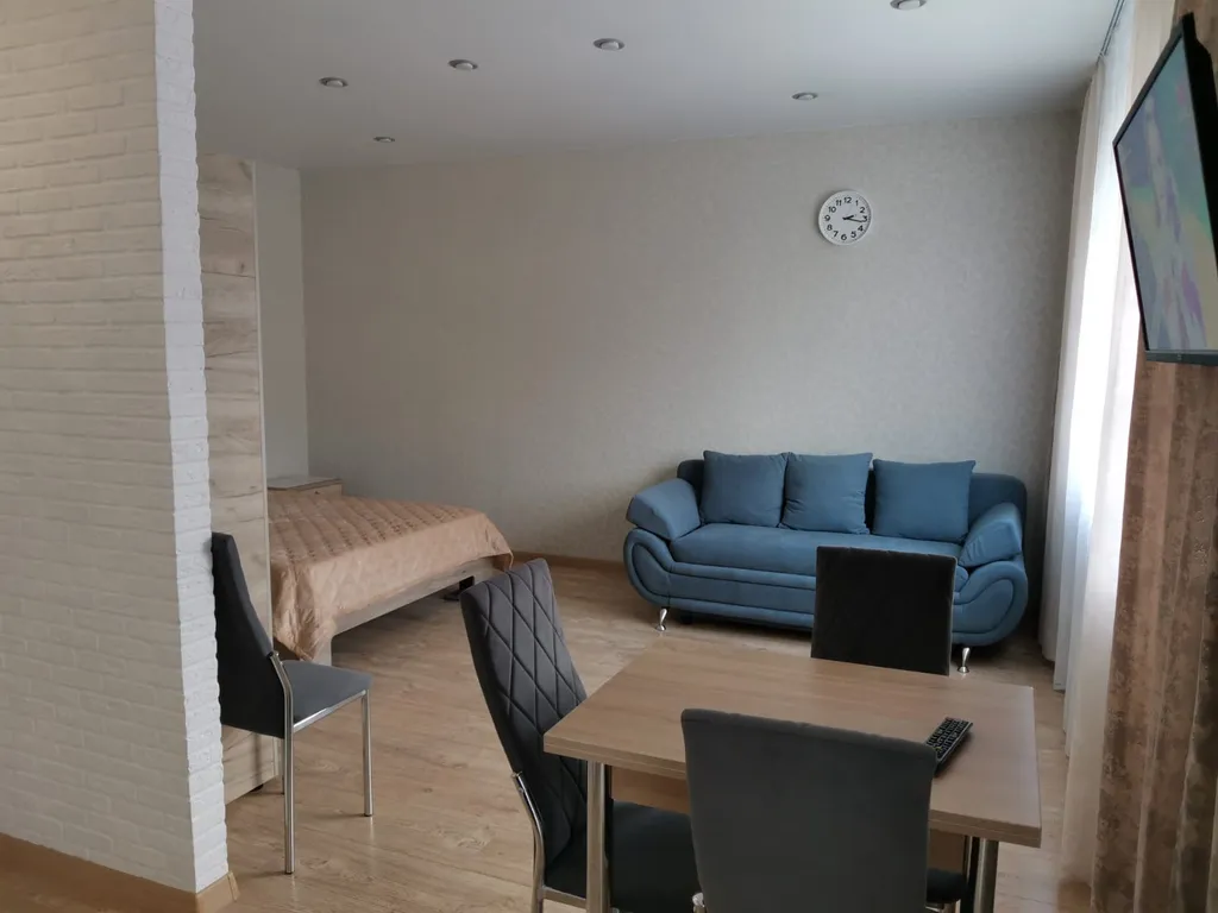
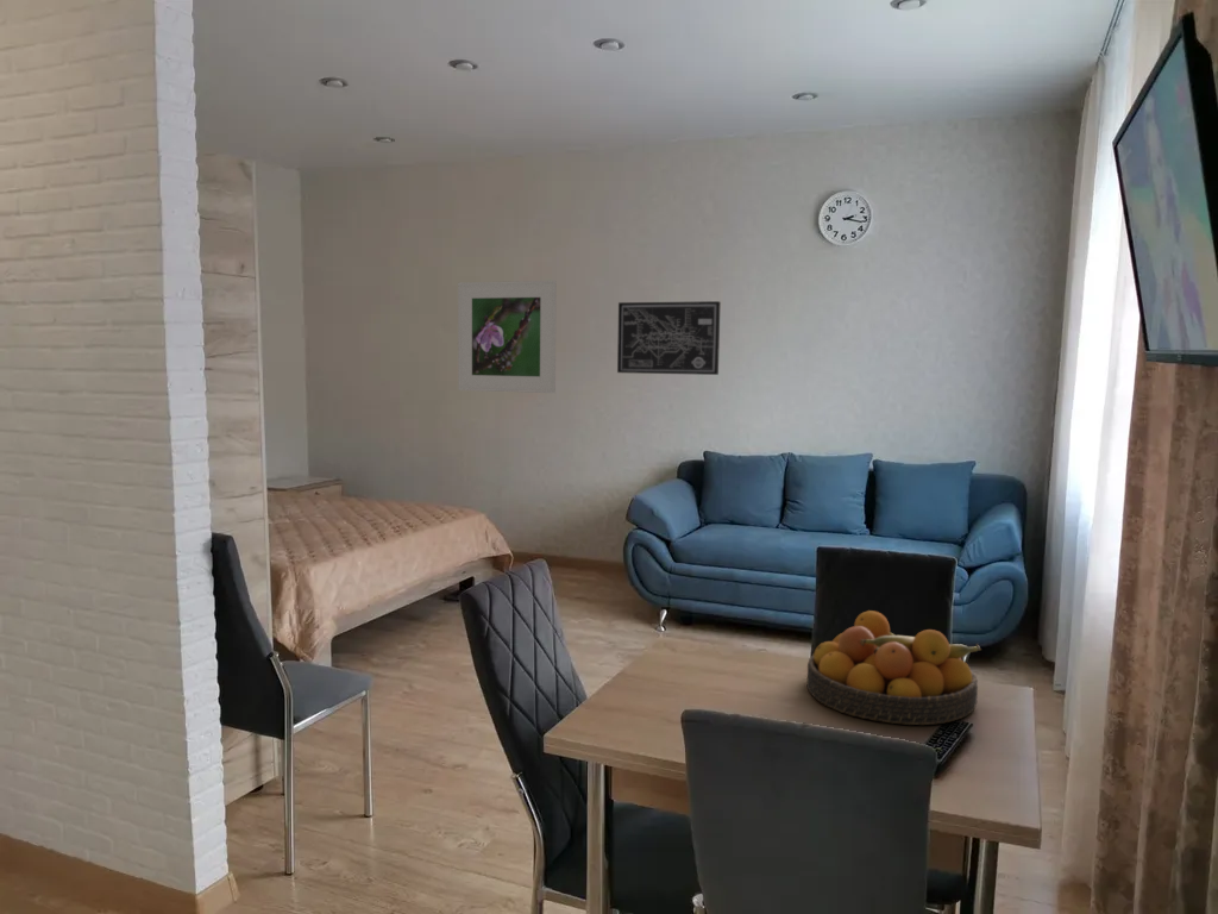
+ fruit bowl [805,609,981,726]
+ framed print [457,280,558,394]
+ wall art [616,300,722,376]
